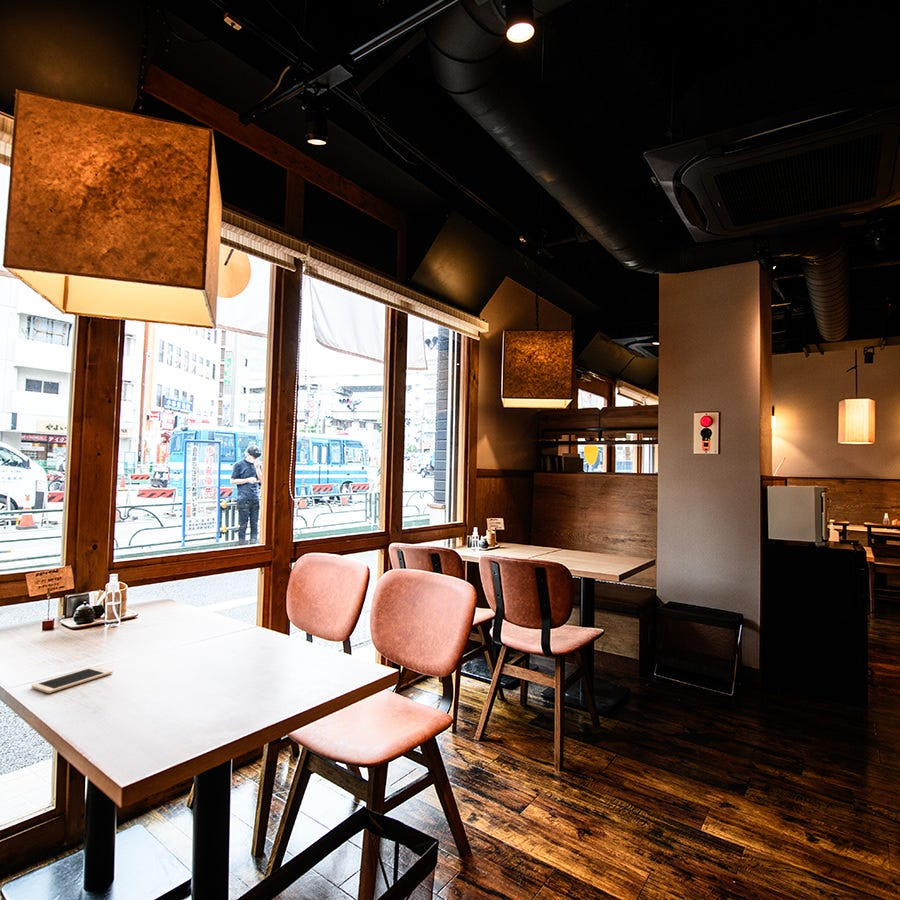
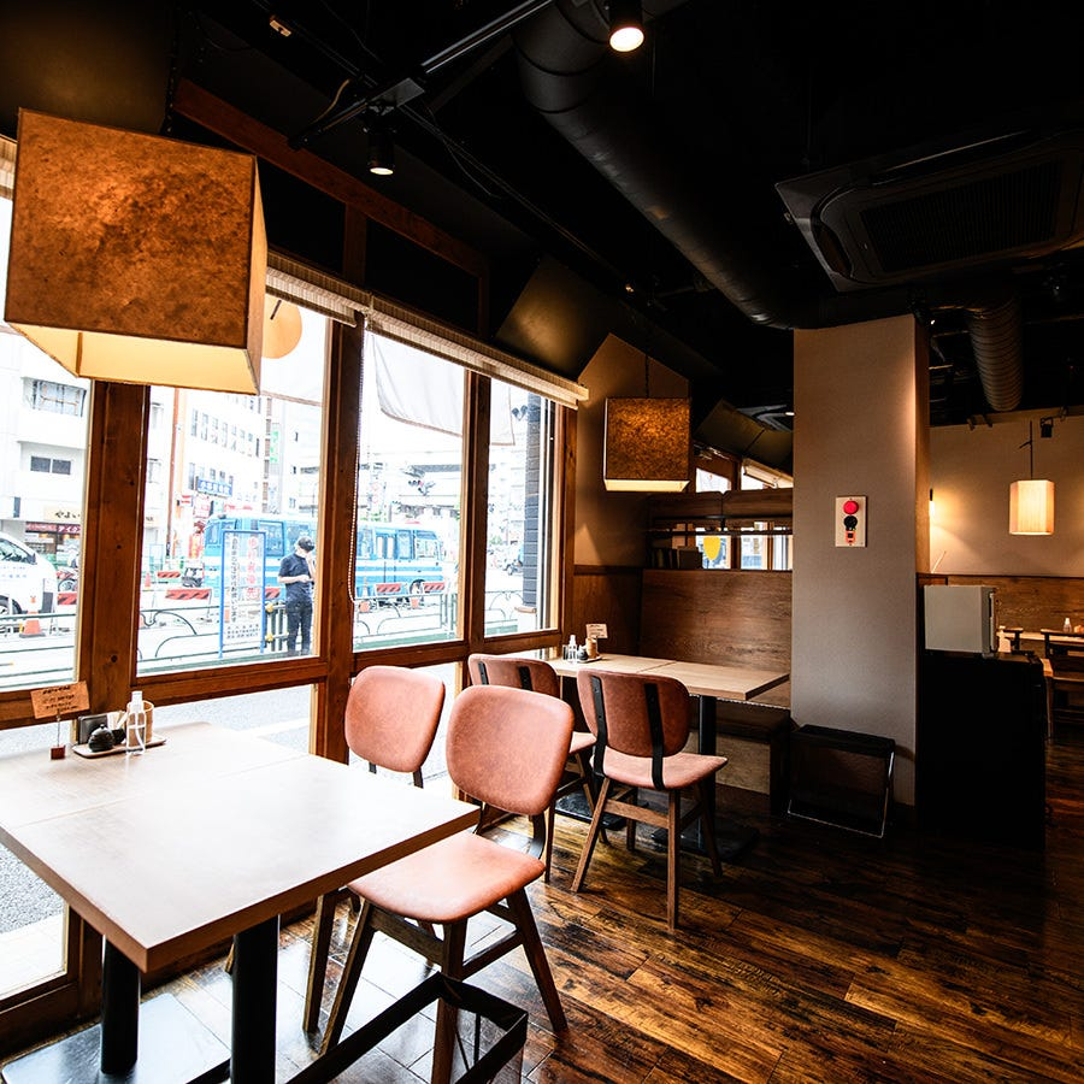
- cell phone [31,665,114,694]
